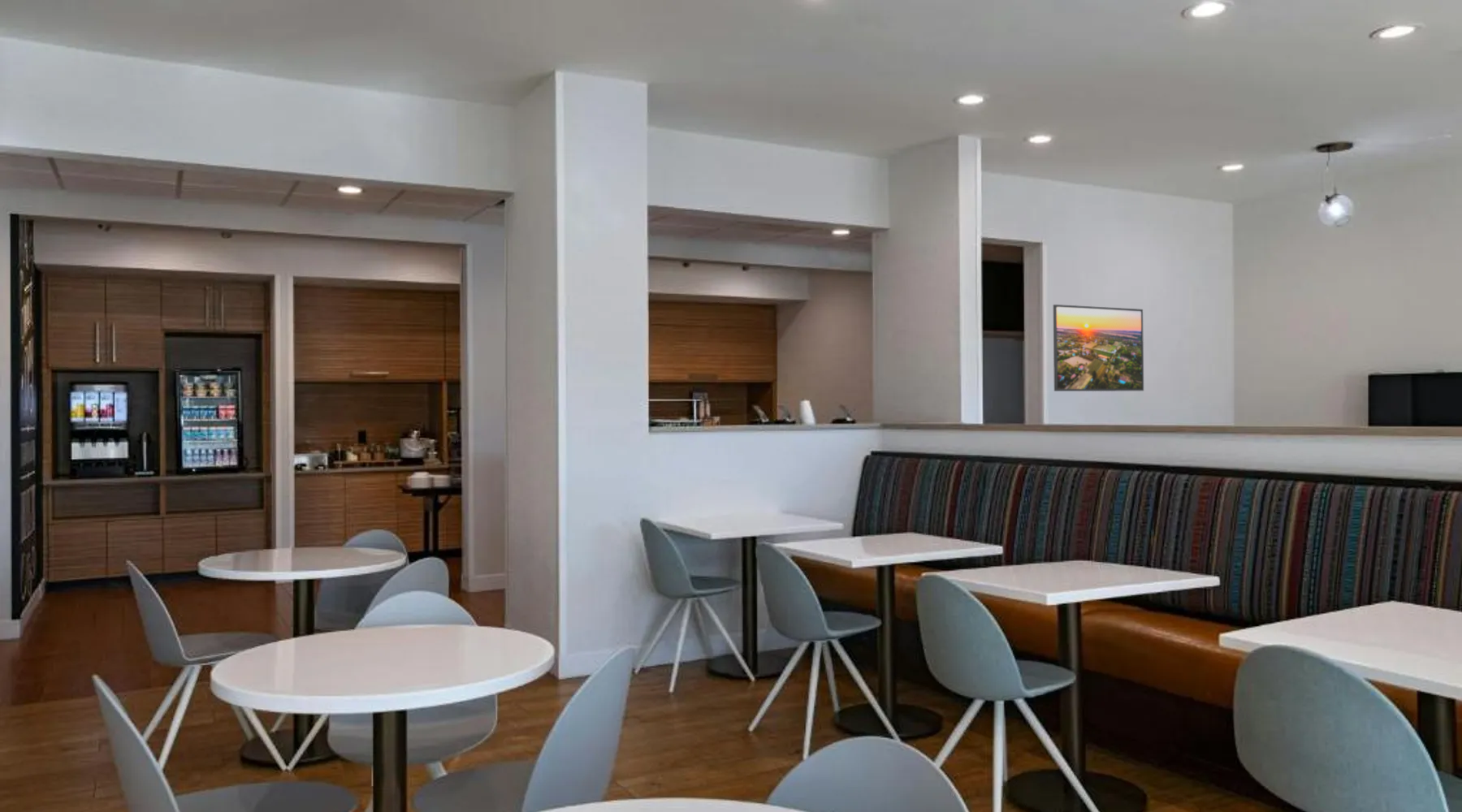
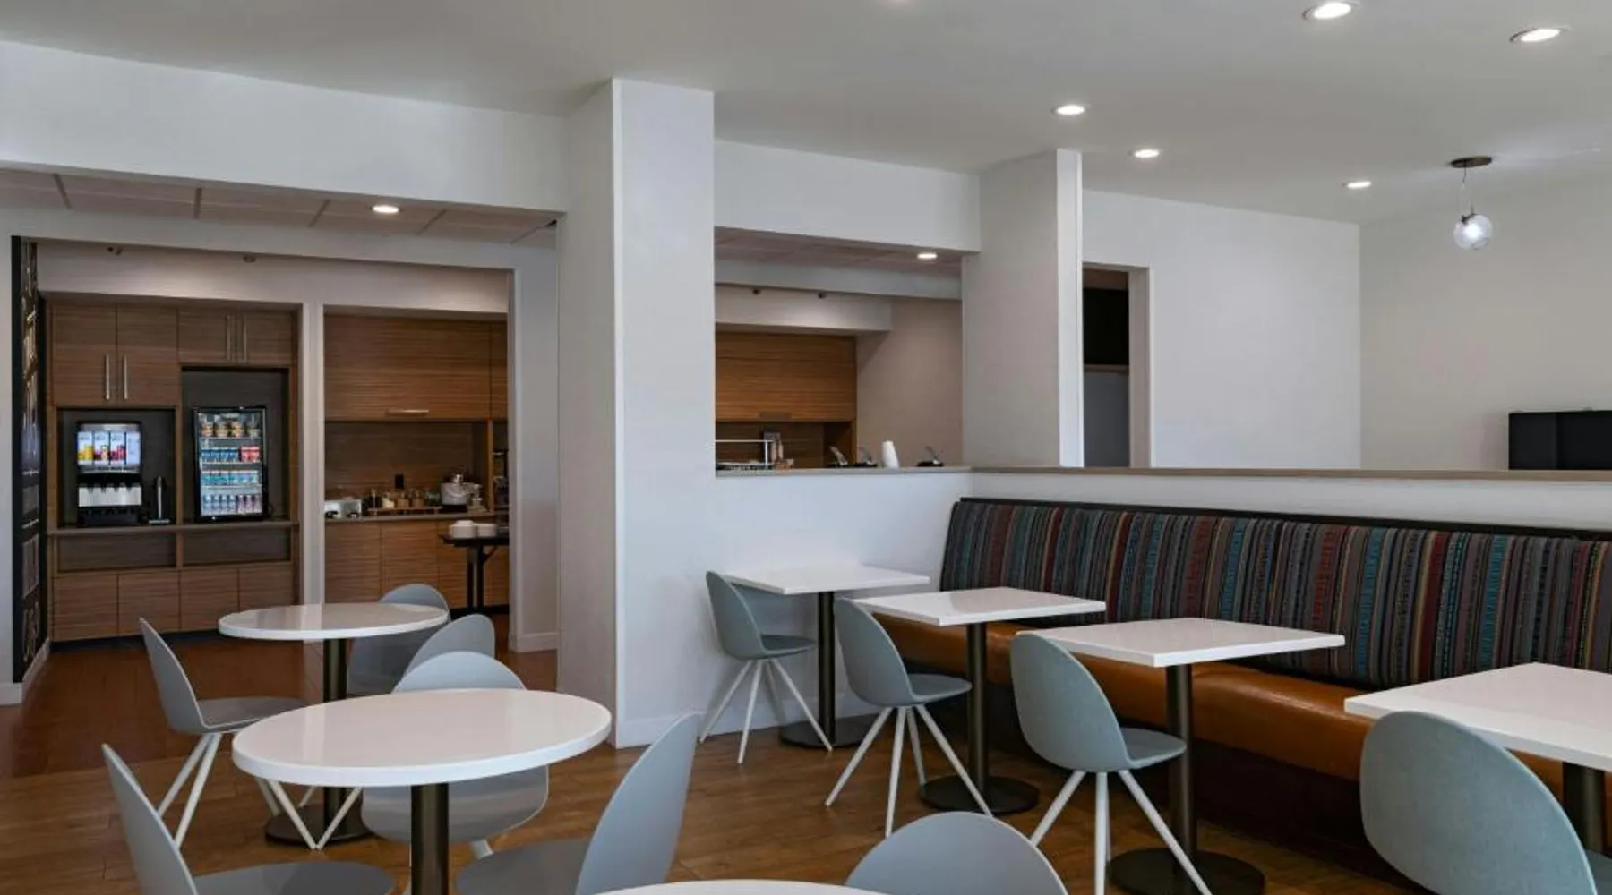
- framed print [1053,304,1144,392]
